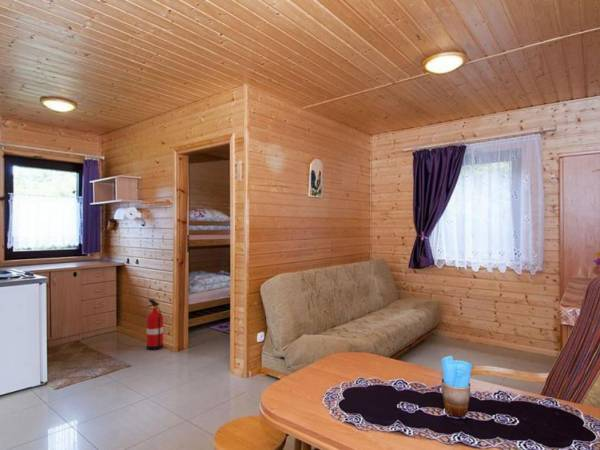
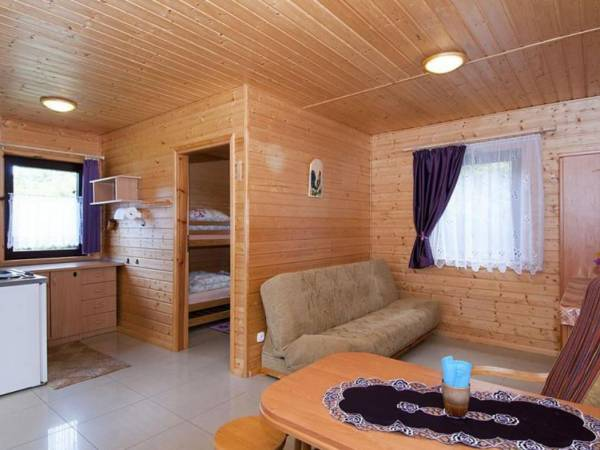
- fire extinguisher [146,298,164,351]
